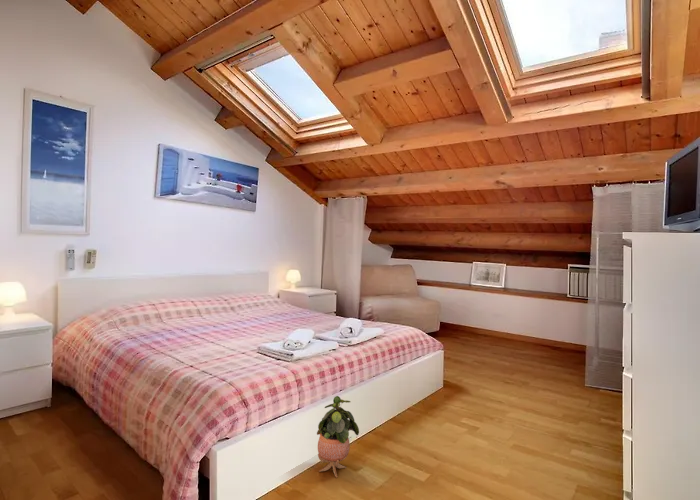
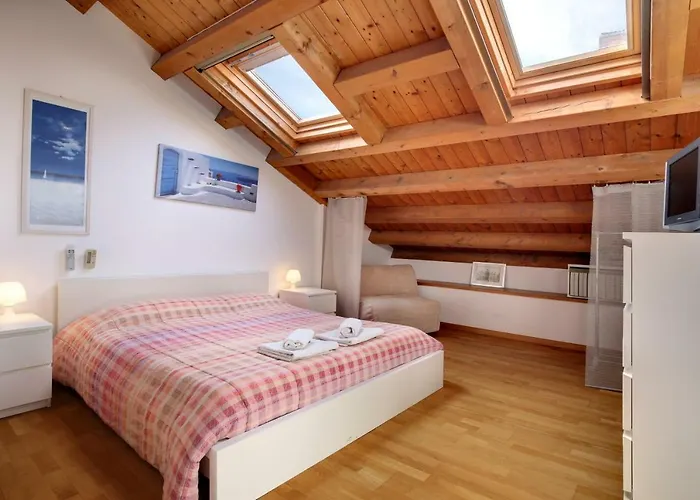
- potted plant [316,395,360,478]
